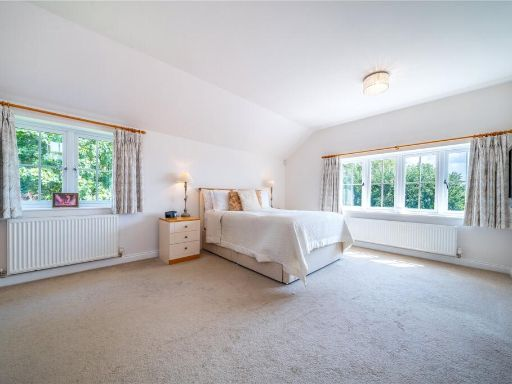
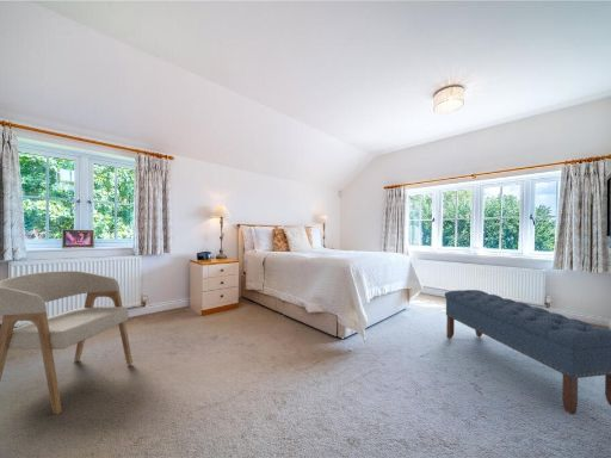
+ armchair [0,270,134,415]
+ bench [444,289,611,416]
